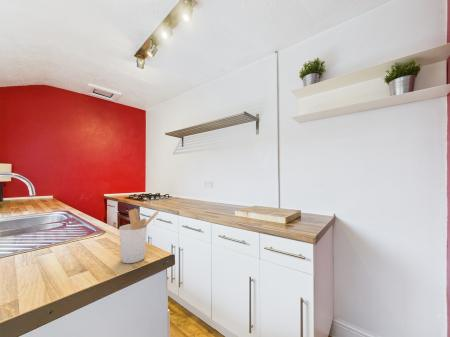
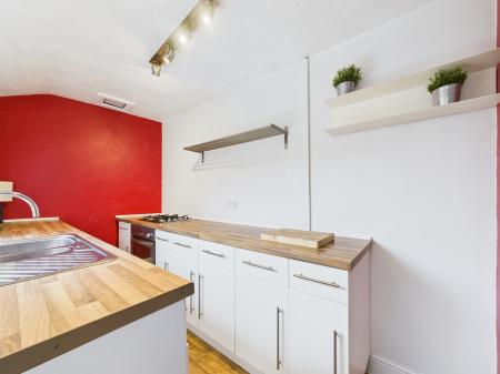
- utensil holder [118,208,160,264]
